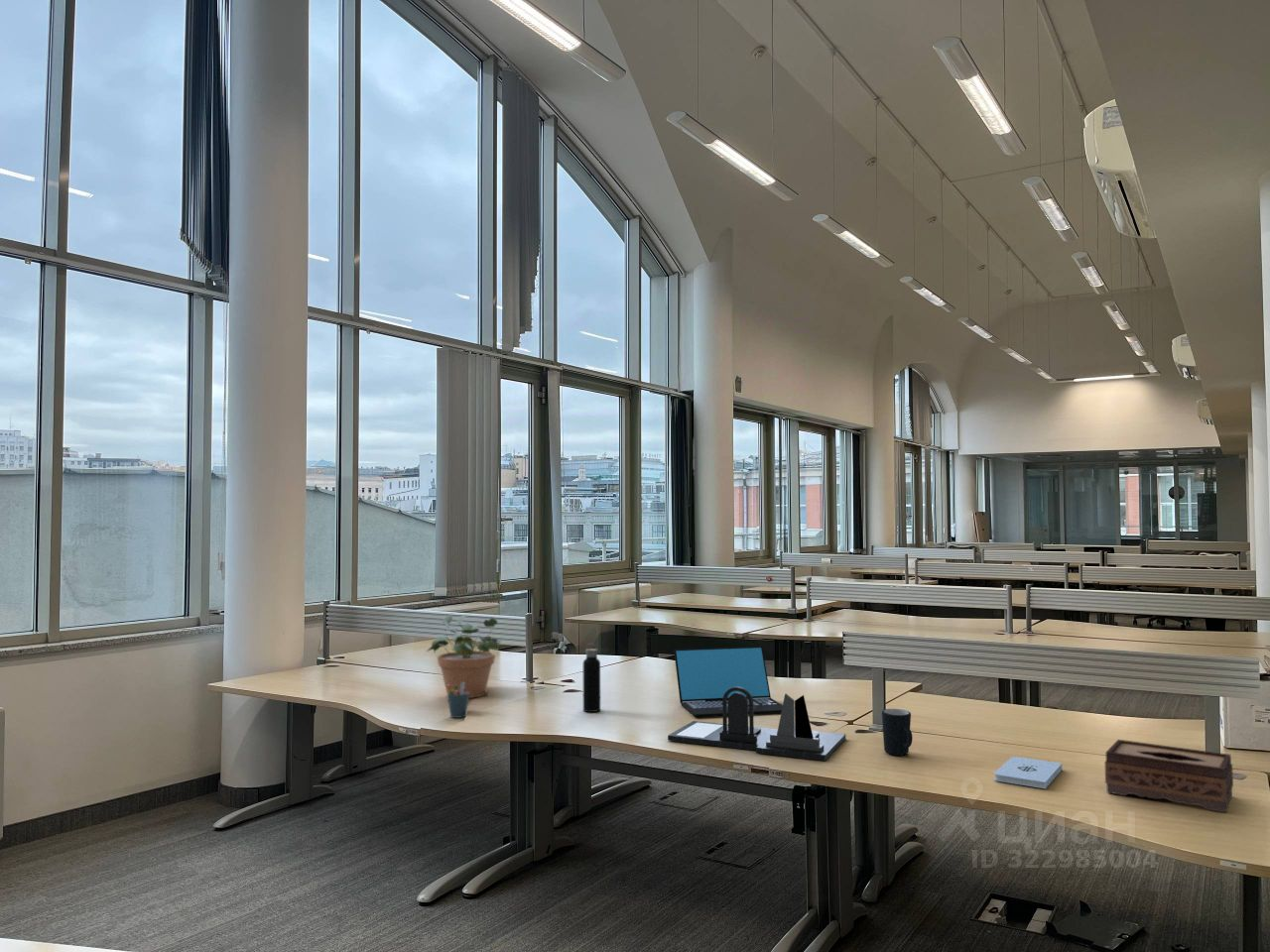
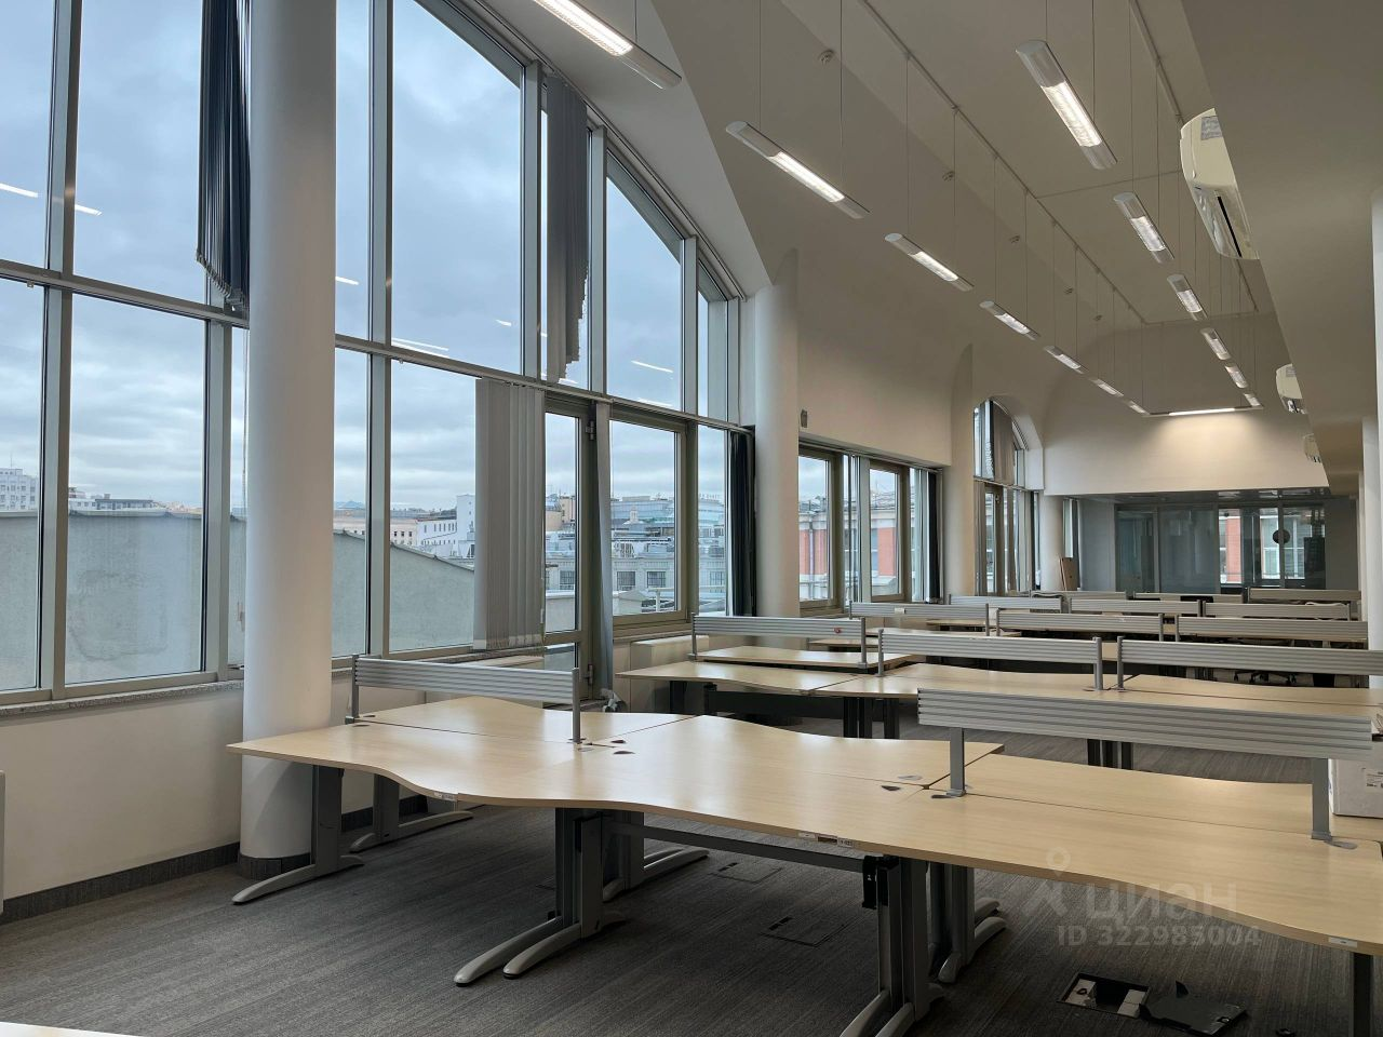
- mug [881,708,914,757]
- pen holder [446,683,469,719]
- notepad [993,756,1063,789]
- desk organizer [667,687,846,762]
- water bottle [582,643,601,713]
- potted plant [425,613,503,699]
- laptop [673,646,783,718]
- tissue box [1103,739,1234,813]
